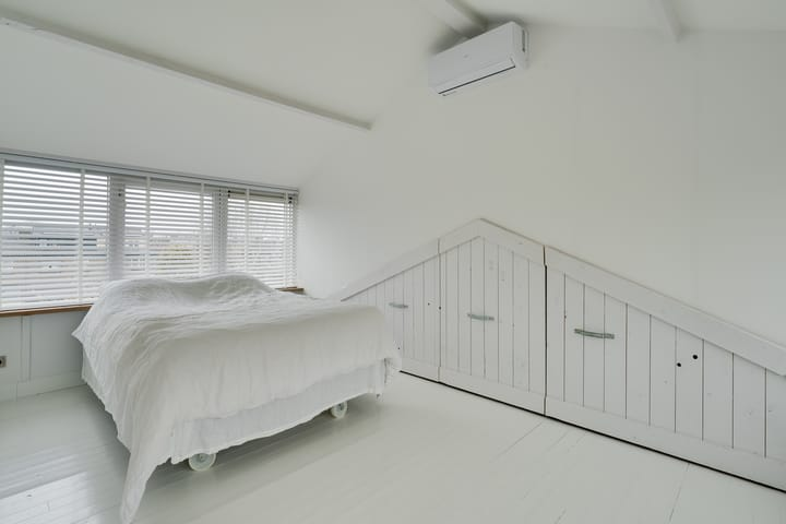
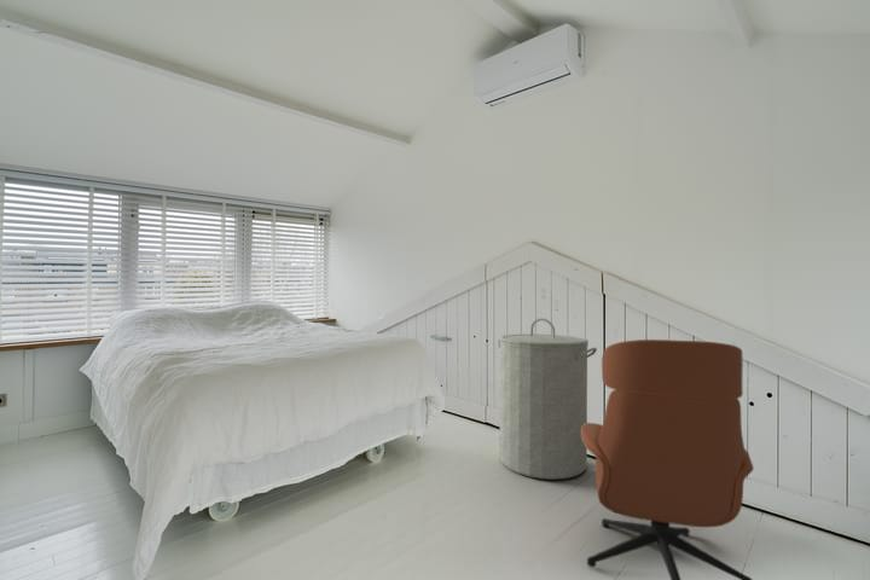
+ armchair [581,338,754,580]
+ laundry hamper [497,317,598,481]
